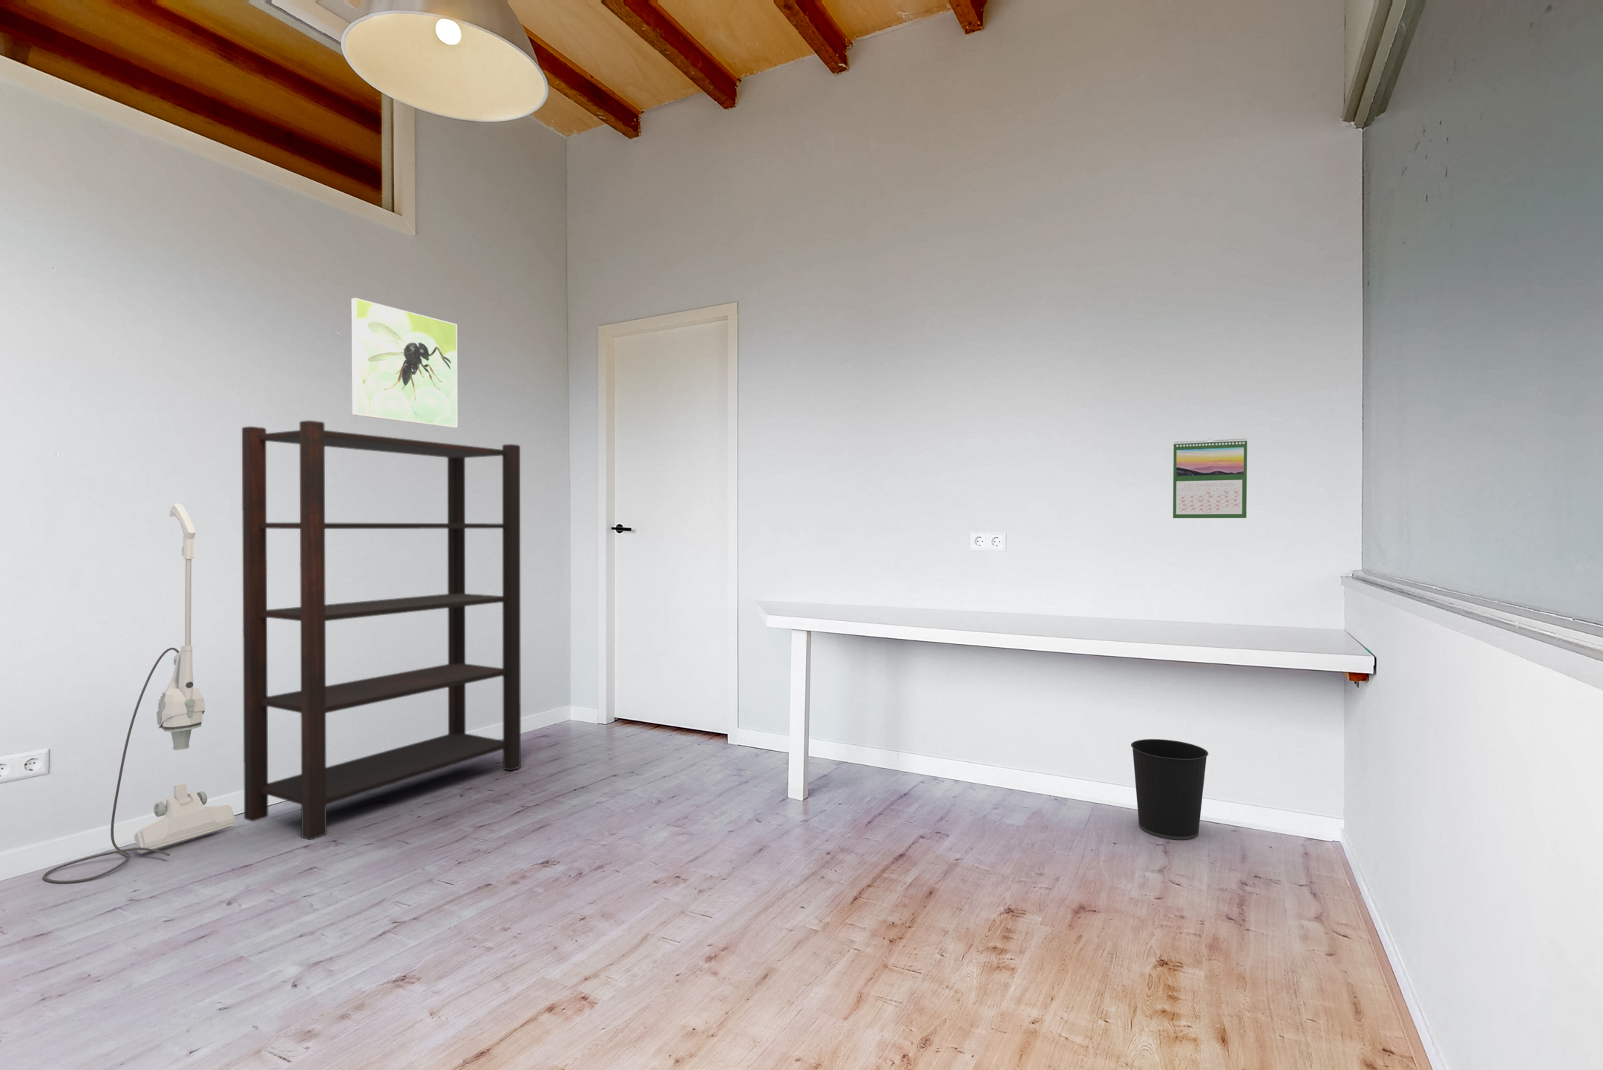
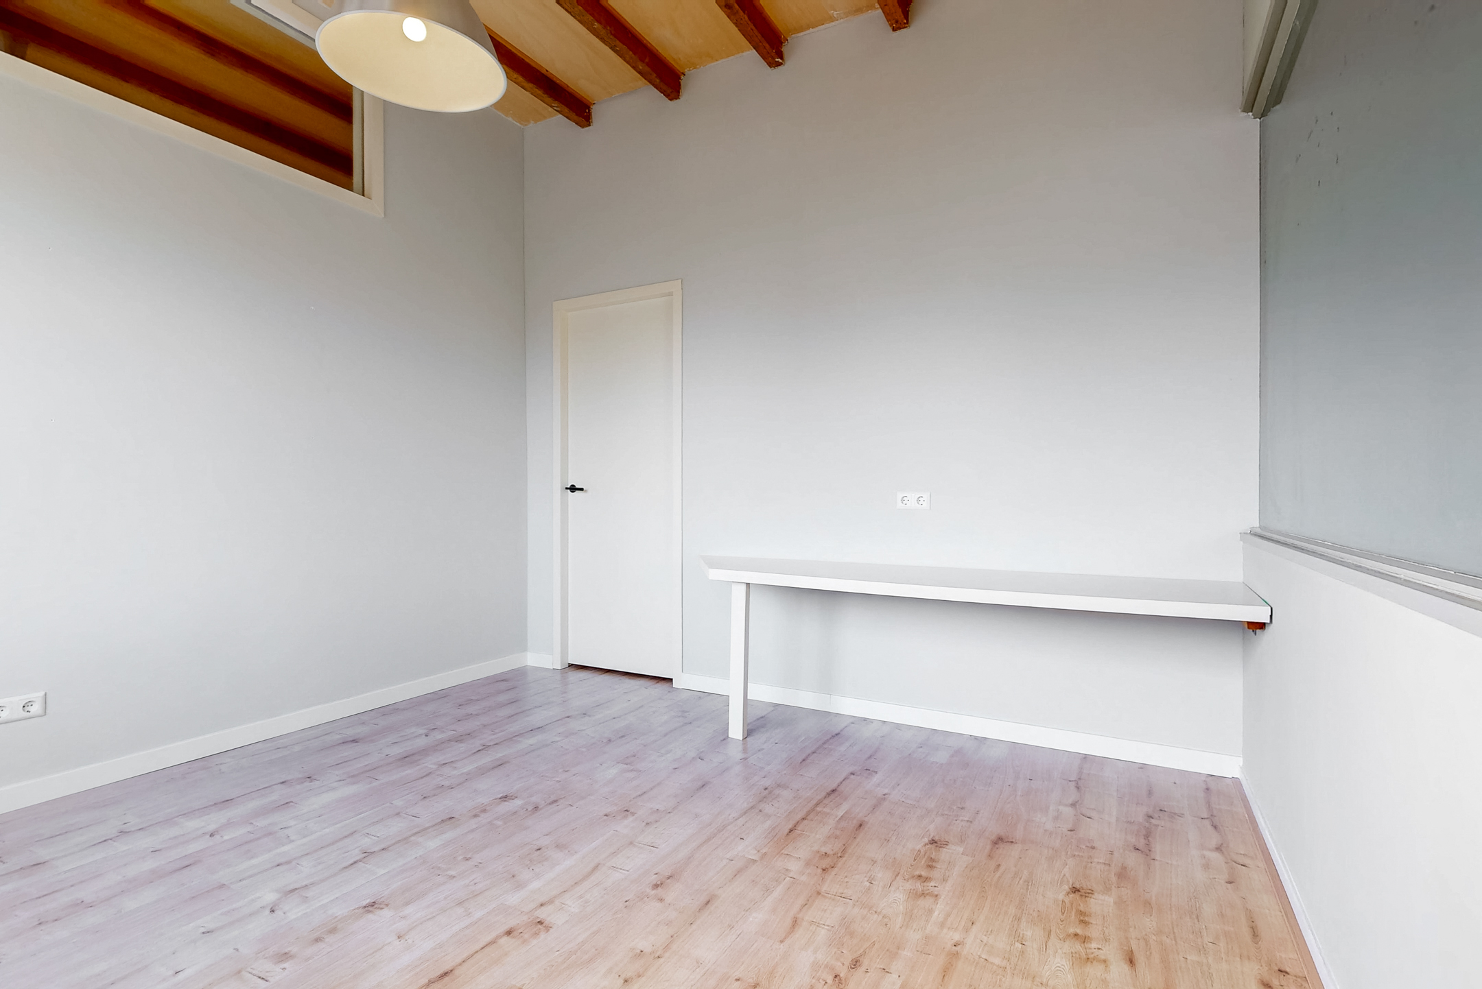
- vacuum cleaner [42,503,237,884]
- wastebasket [1130,738,1209,841]
- bookshelf [241,419,522,841]
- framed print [351,297,457,429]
- calendar [1173,438,1247,518]
